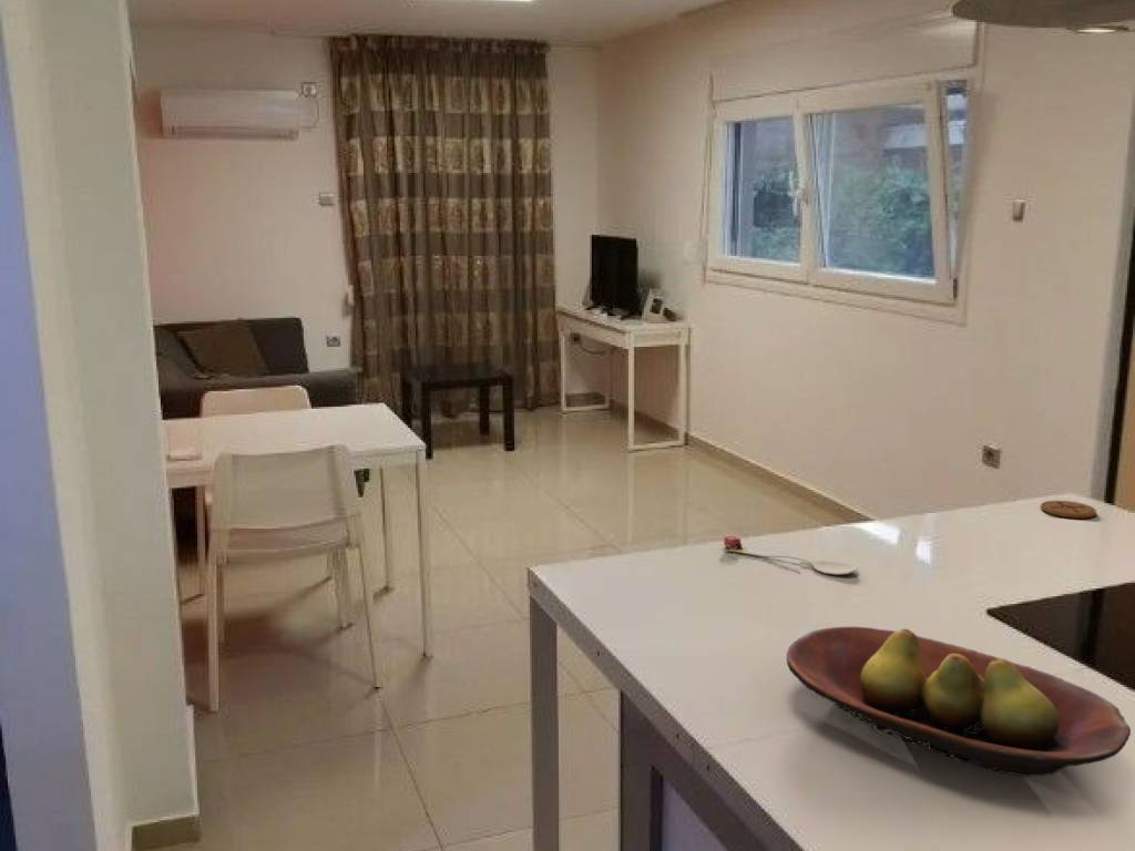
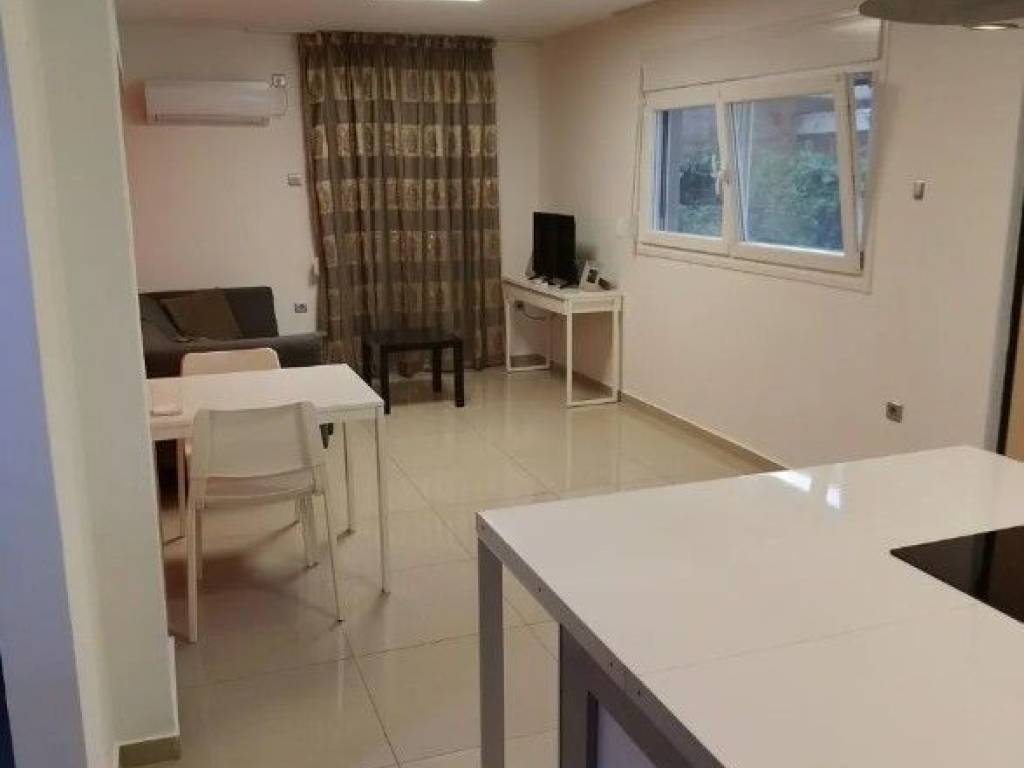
- spoon [720,535,860,576]
- coaster [1040,500,1097,520]
- fruit bowl [786,626,1132,778]
